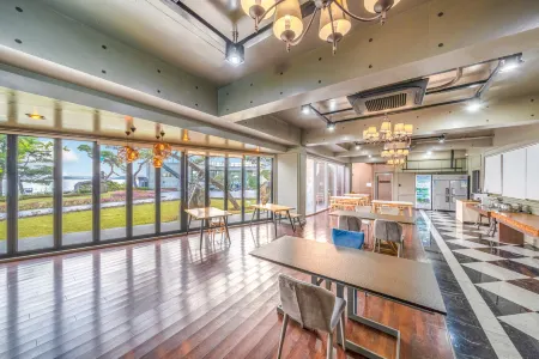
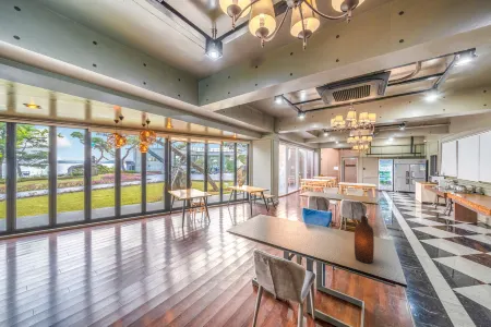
+ bottle [354,215,375,264]
